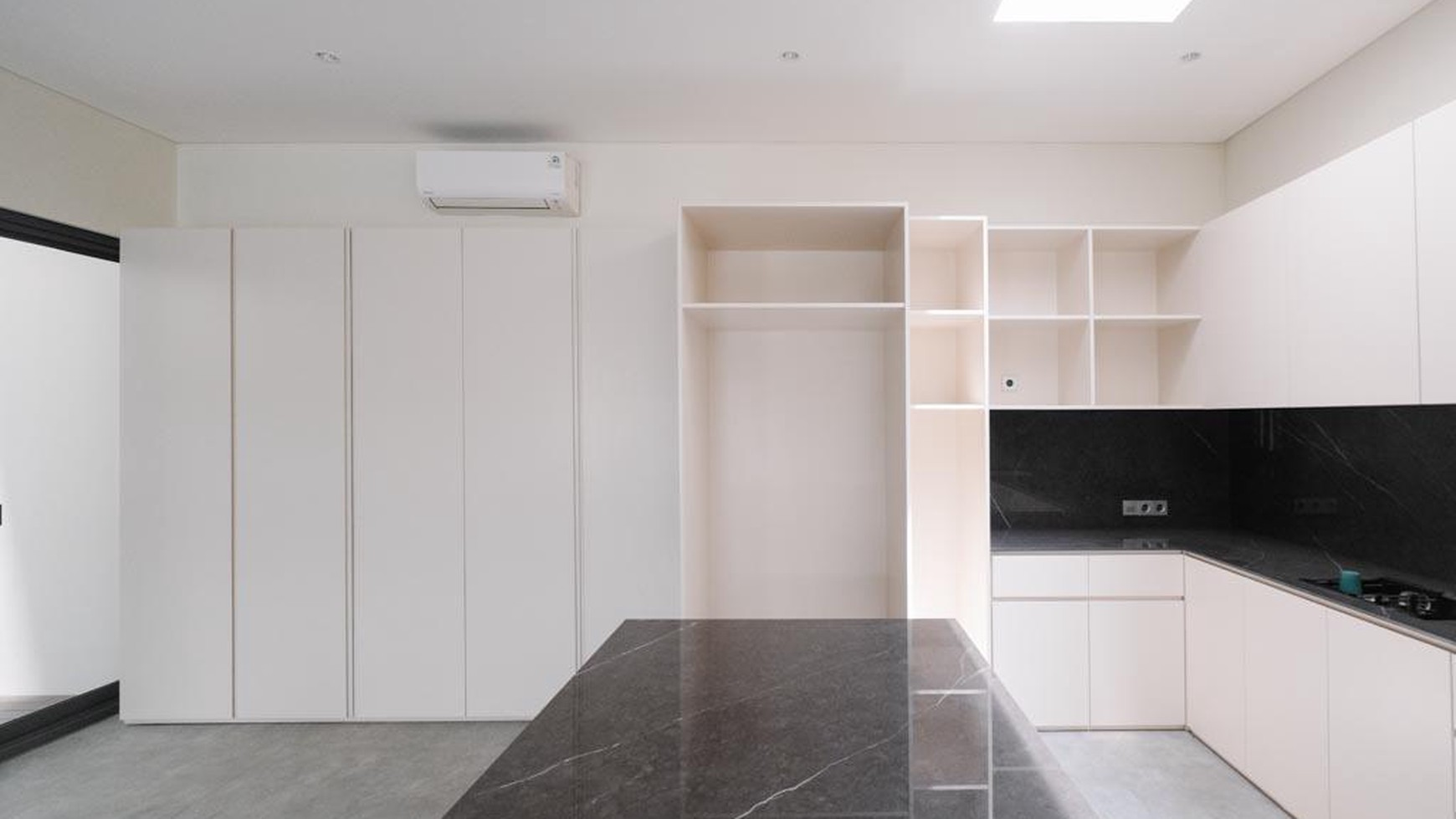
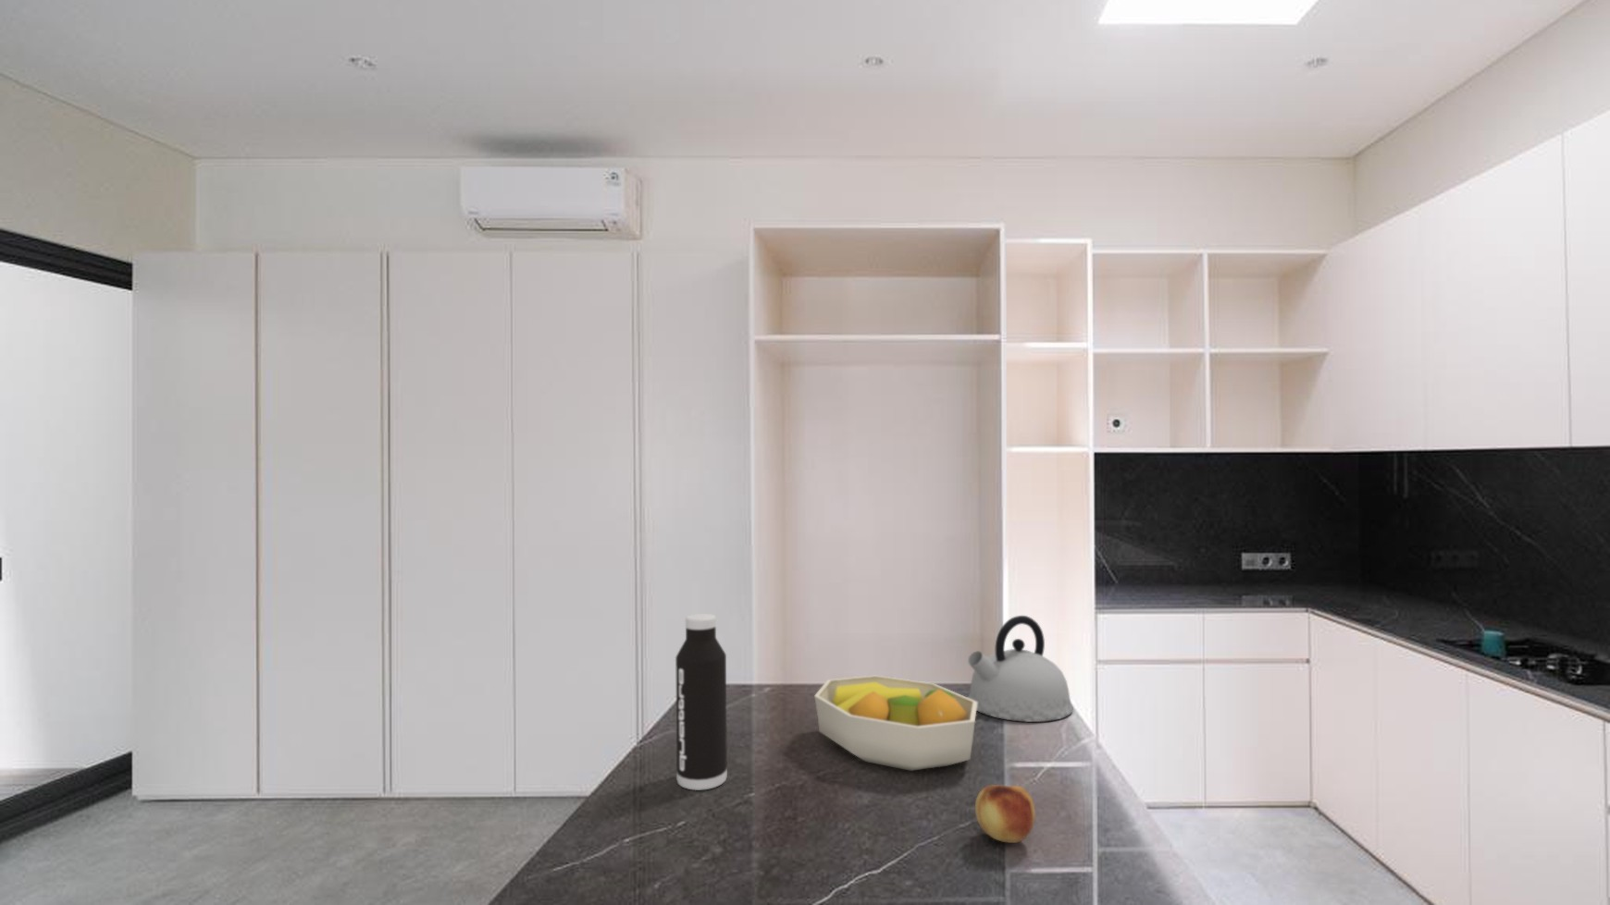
+ fruit bowl [814,675,978,772]
+ fruit [974,783,1036,844]
+ water bottle [675,613,729,791]
+ kettle [966,614,1075,723]
